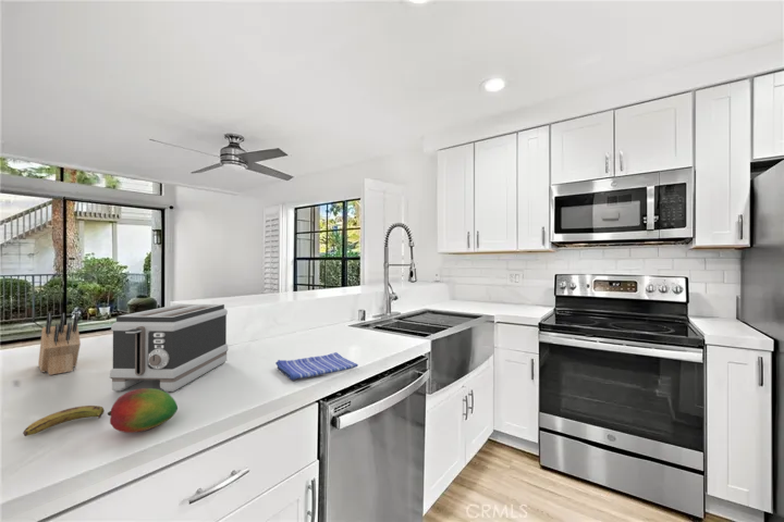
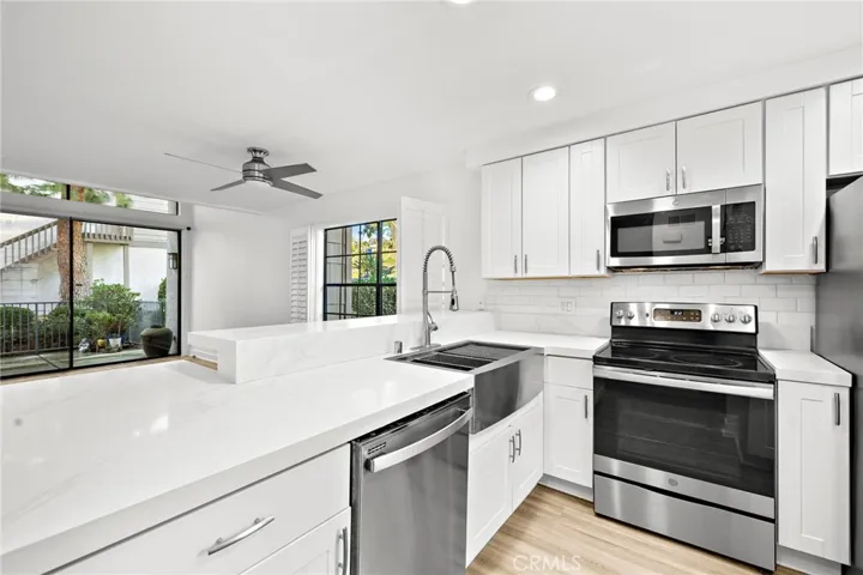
- knife block [37,311,82,376]
- toaster [108,303,230,393]
- banana [22,405,105,437]
- dish towel [274,351,359,381]
- fruit [107,387,179,434]
